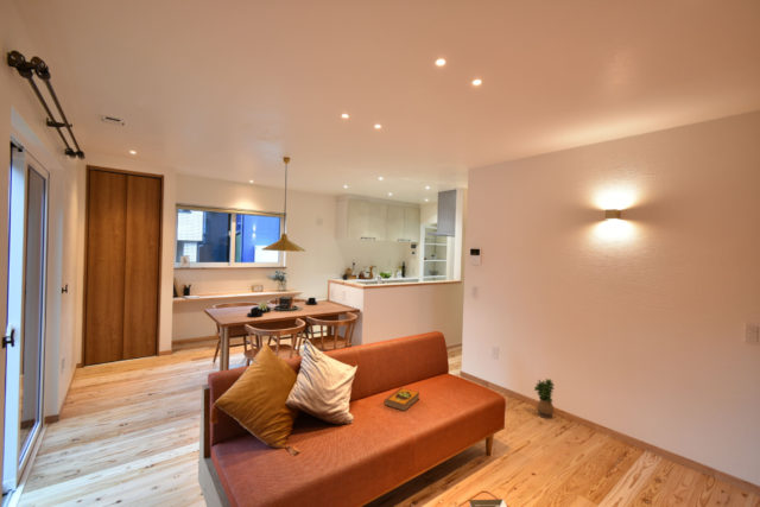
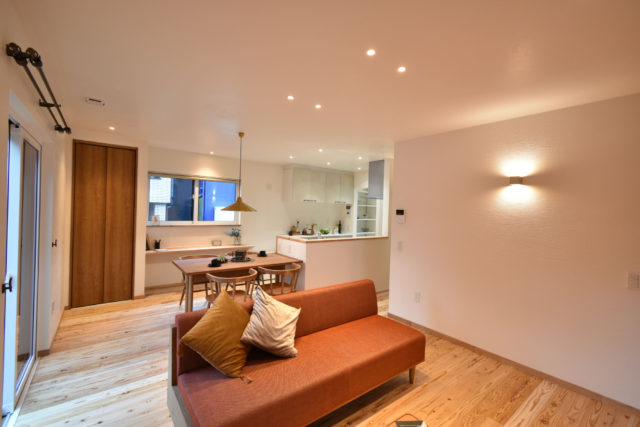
- potted plant [533,378,556,419]
- hardback book [382,386,420,412]
